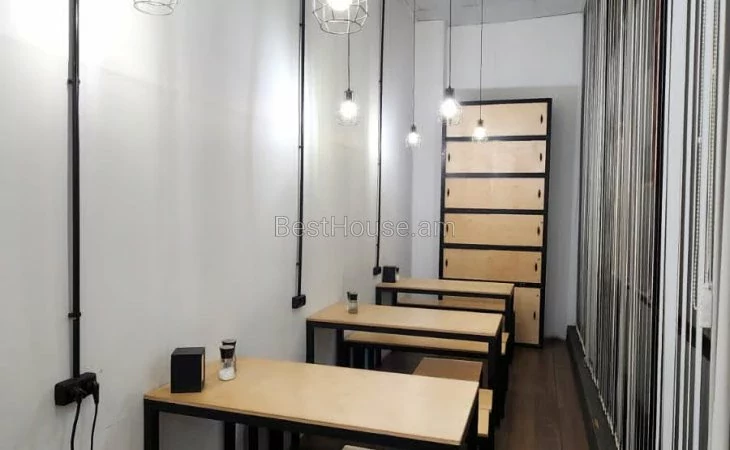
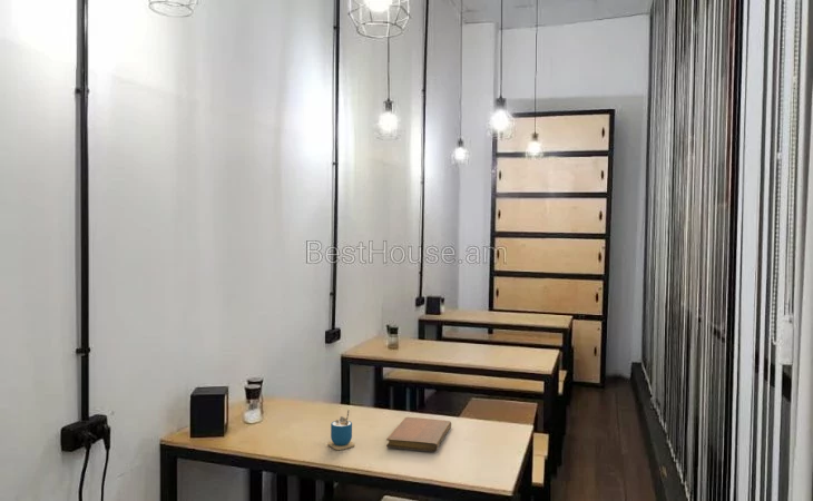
+ cup [326,409,356,451]
+ notebook [385,416,452,453]
